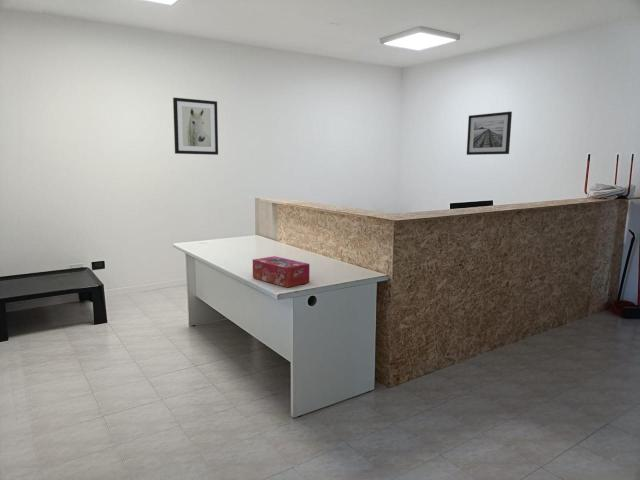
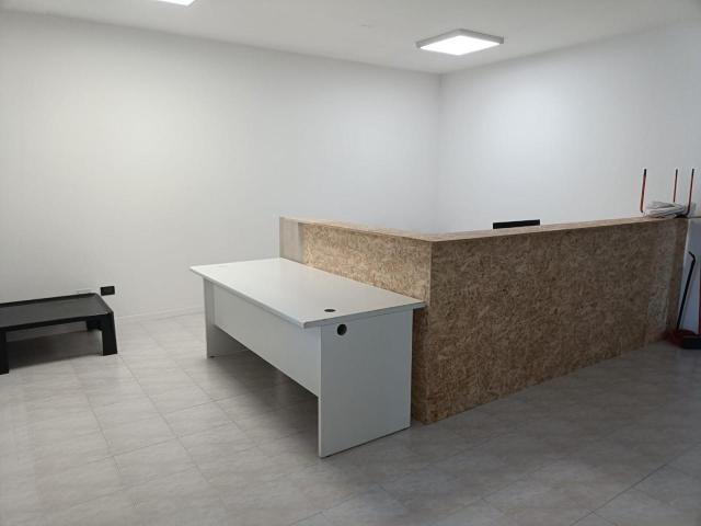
- tissue box [252,255,310,288]
- wall art [466,111,513,156]
- wall art [172,97,219,156]
